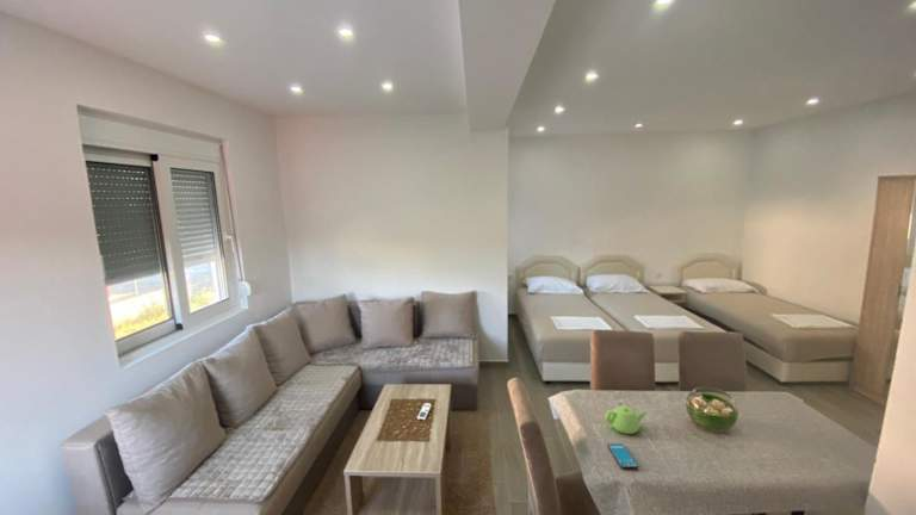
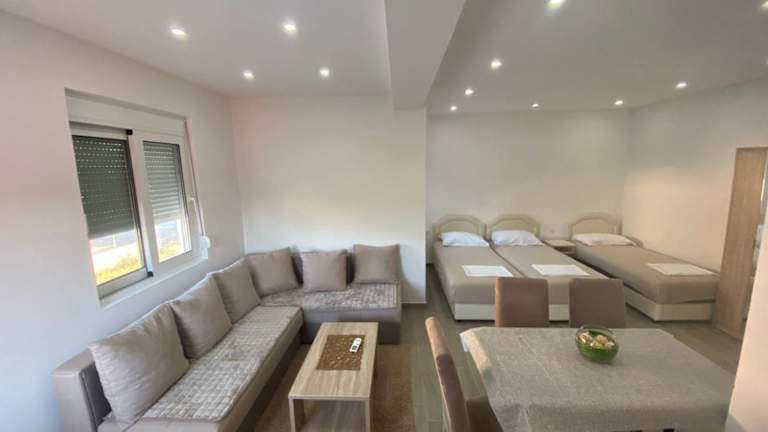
- teapot [604,404,648,435]
- smartphone [606,442,639,470]
